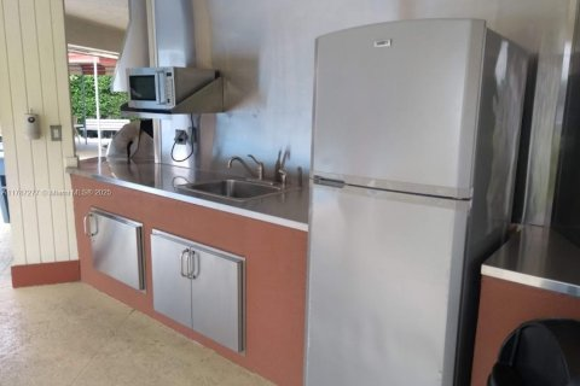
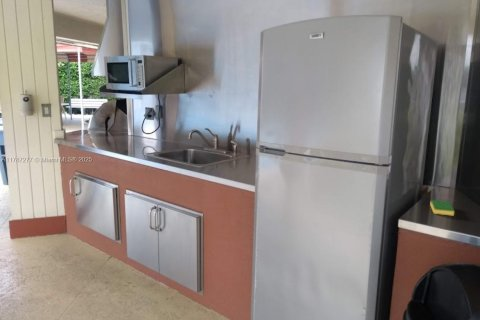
+ dish sponge [429,199,455,217]
